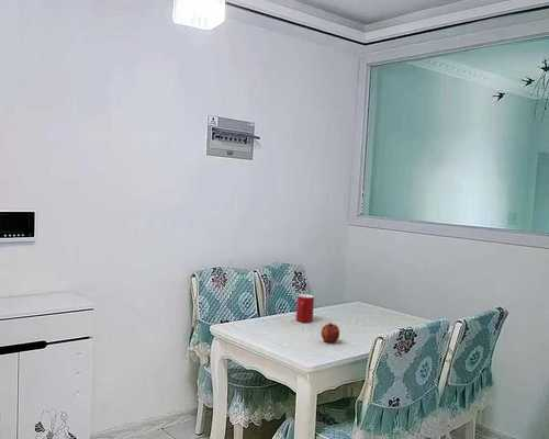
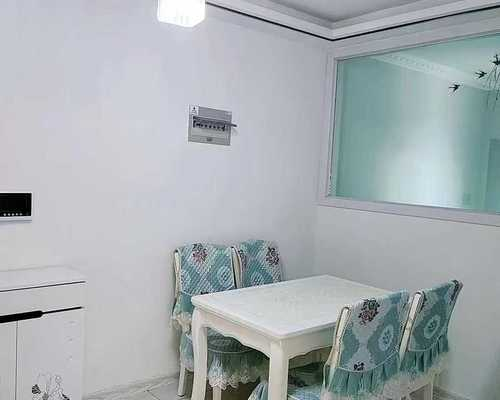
- fruit [321,322,340,344]
- cup [295,293,315,324]
